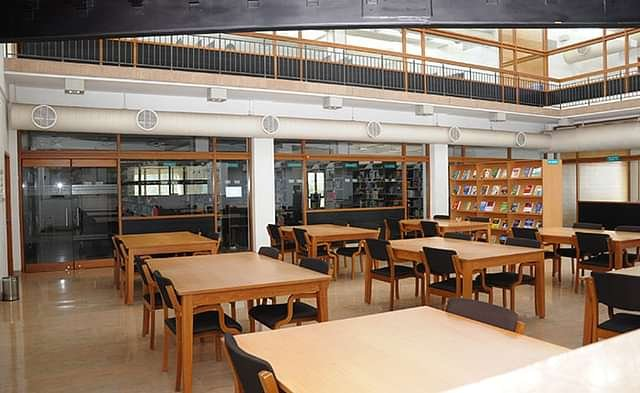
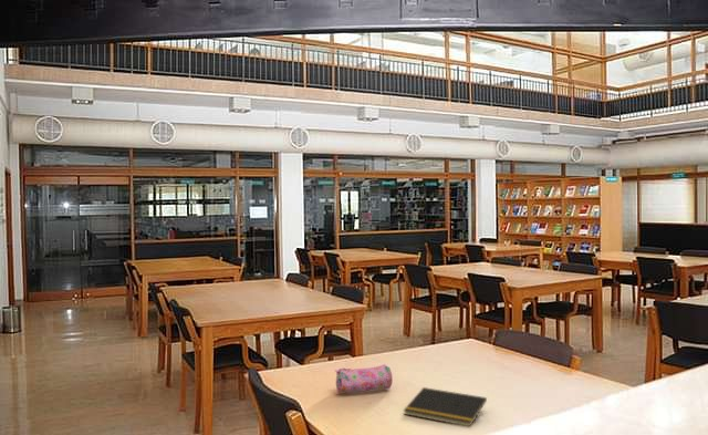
+ pencil case [334,363,394,394]
+ notepad [403,386,488,428]
